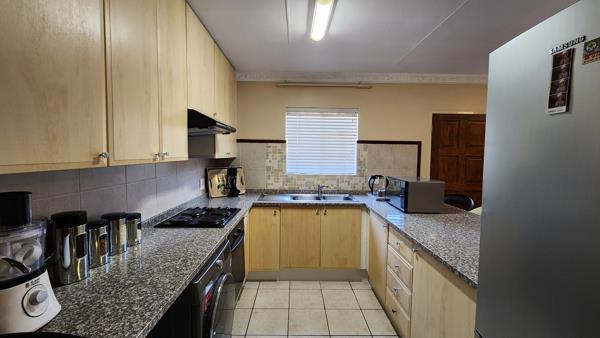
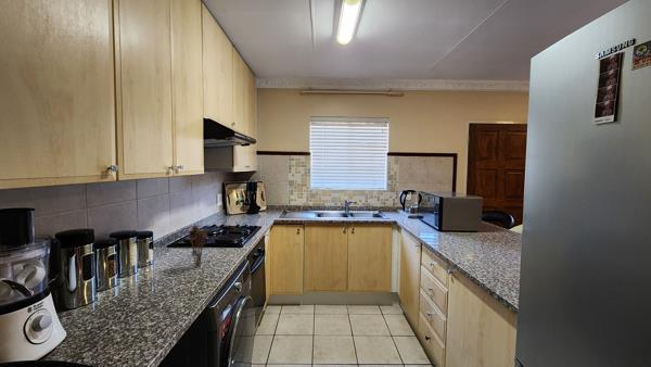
+ utensil holder [188,225,208,268]
